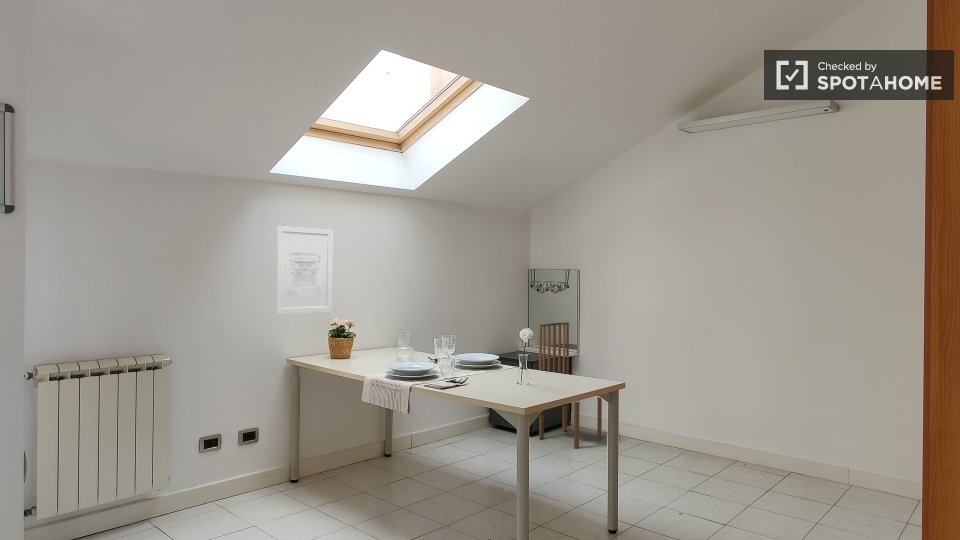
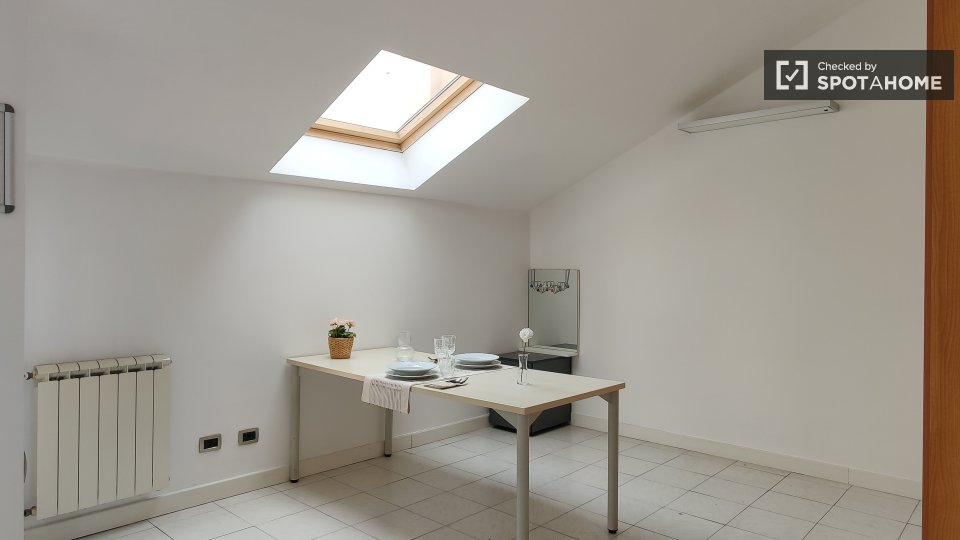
- wall art [275,225,333,315]
- dining chair [538,321,603,450]
